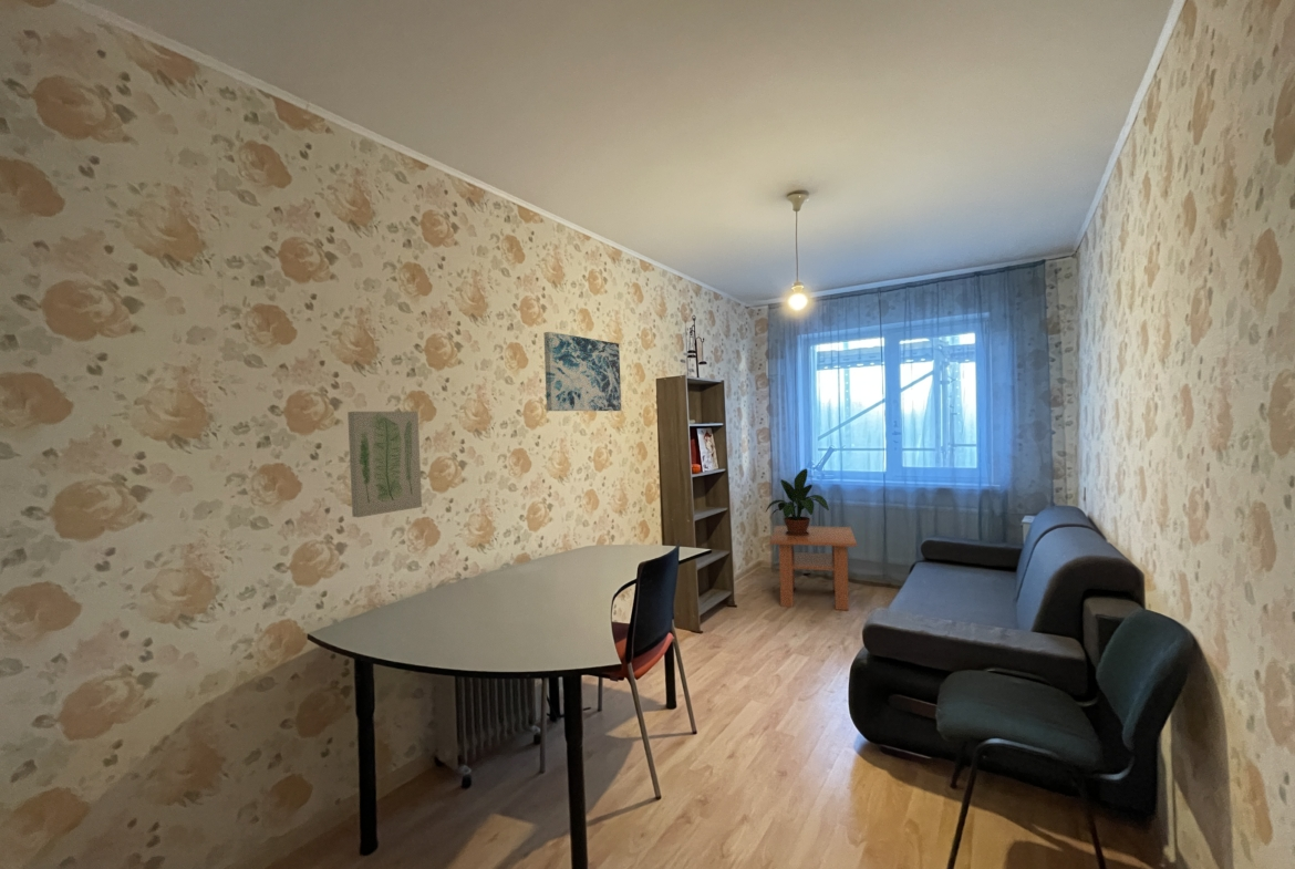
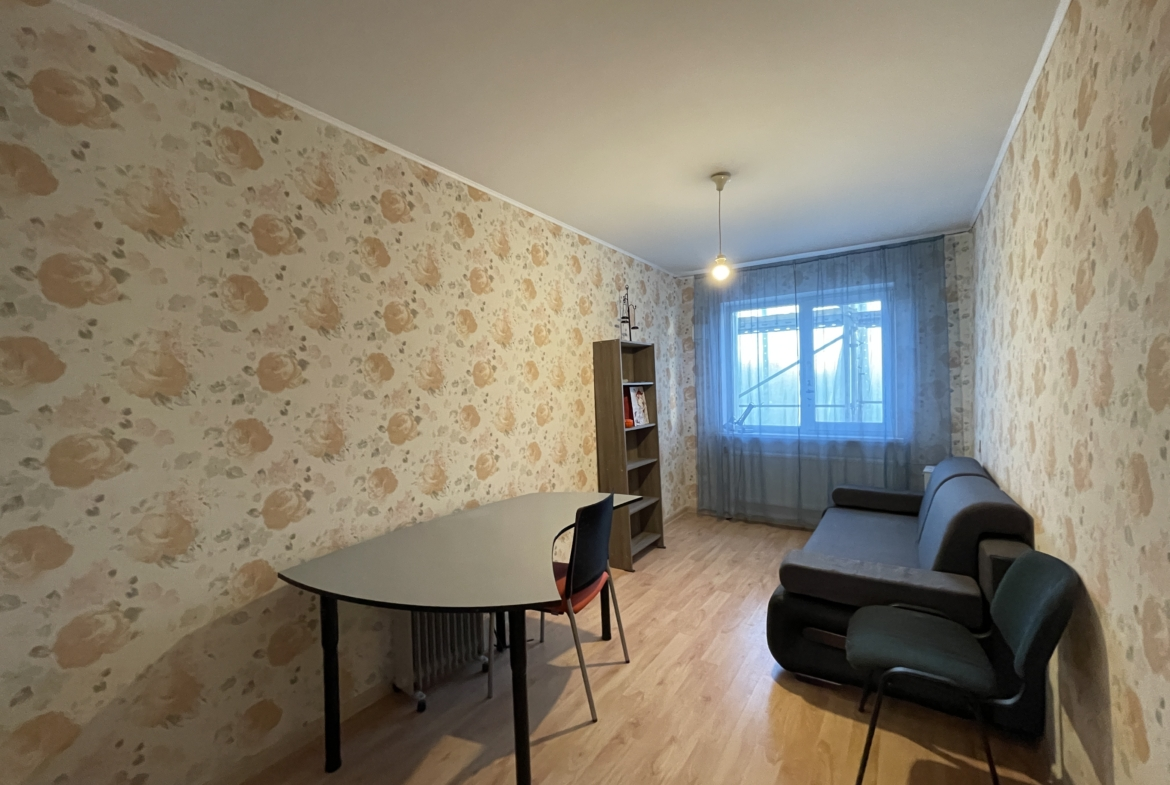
- coffee table [769,525,858,611]
- potted plant [765,467,830,537]
- wall art [346,411,423,518]
- wall art [542,331,622,412]
